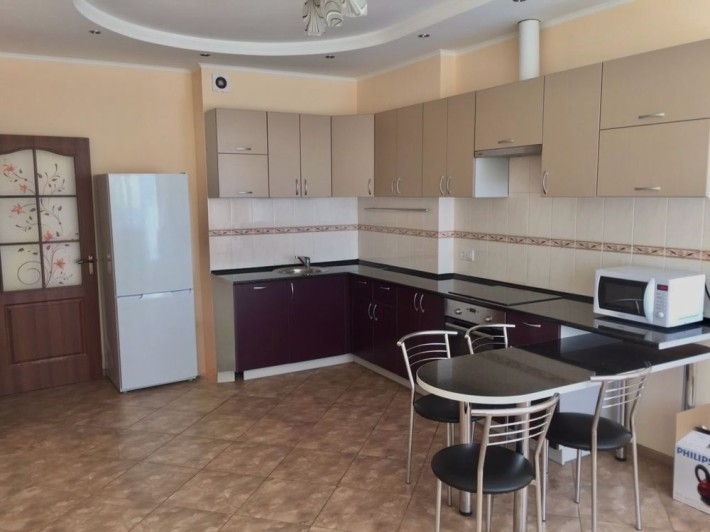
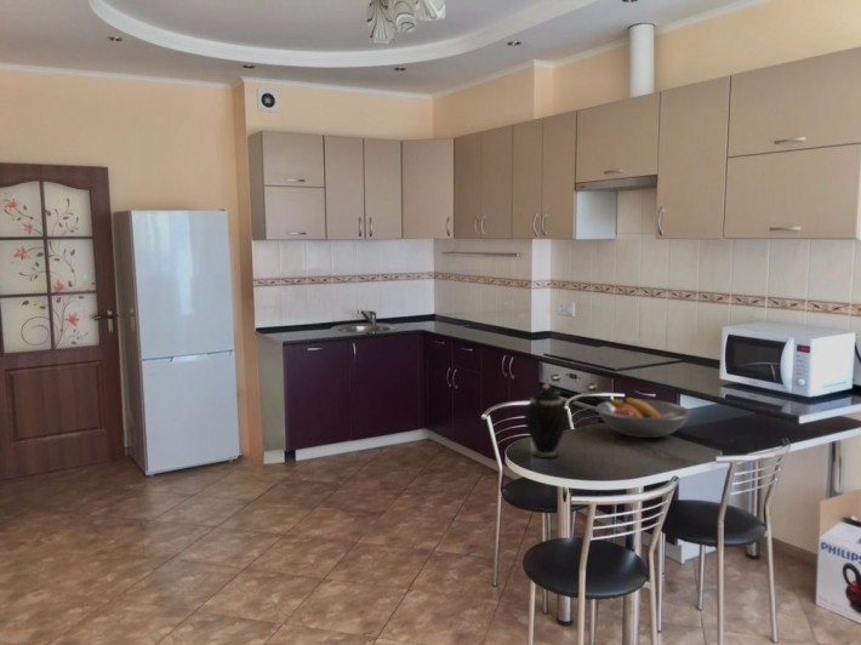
+ fruit bowl [595,396,691,439]
+ teapot [523,382,570,460]
